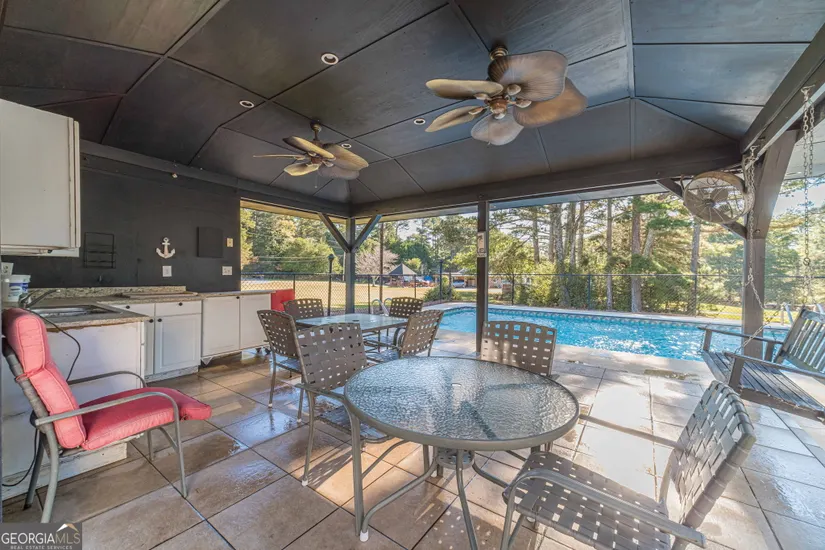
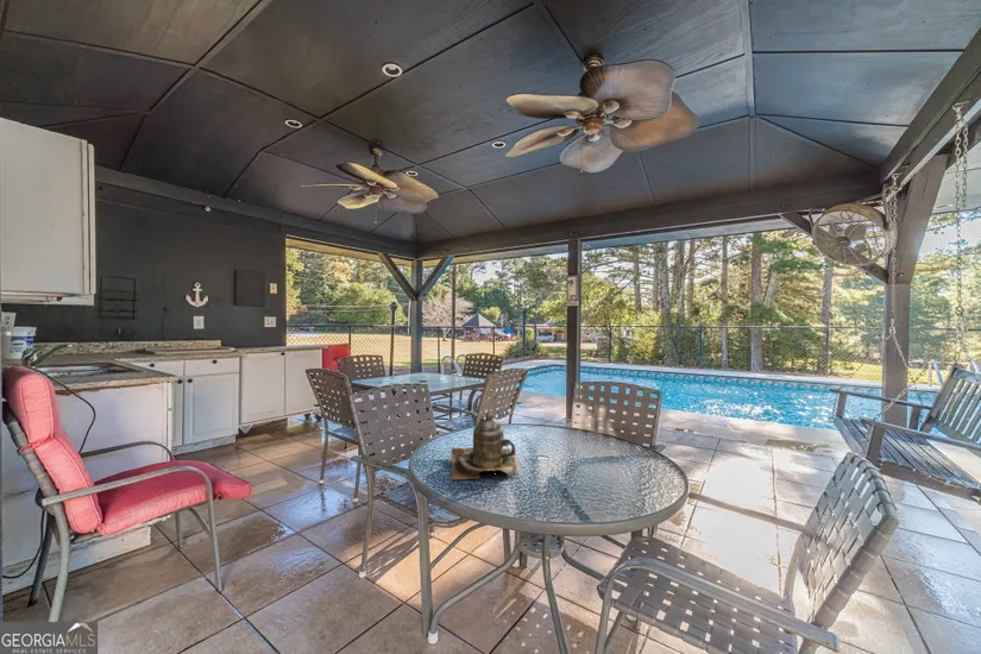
+ teapot [451,411,521,480]
